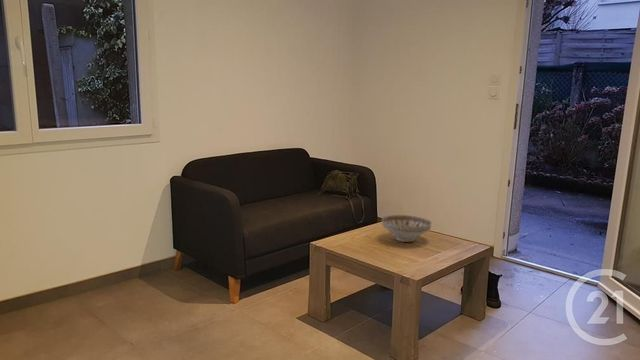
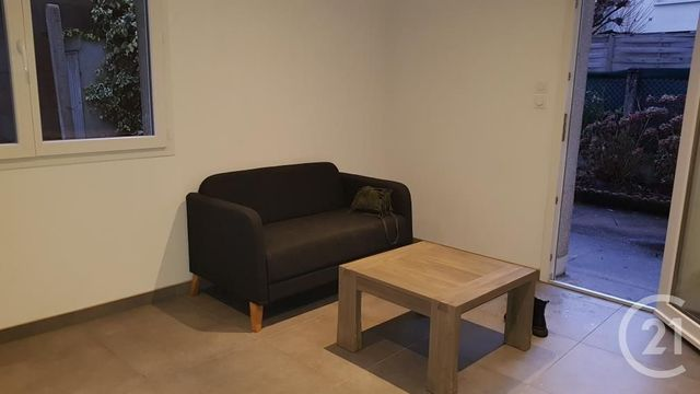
- decorative bowl [381,214,432,243]
